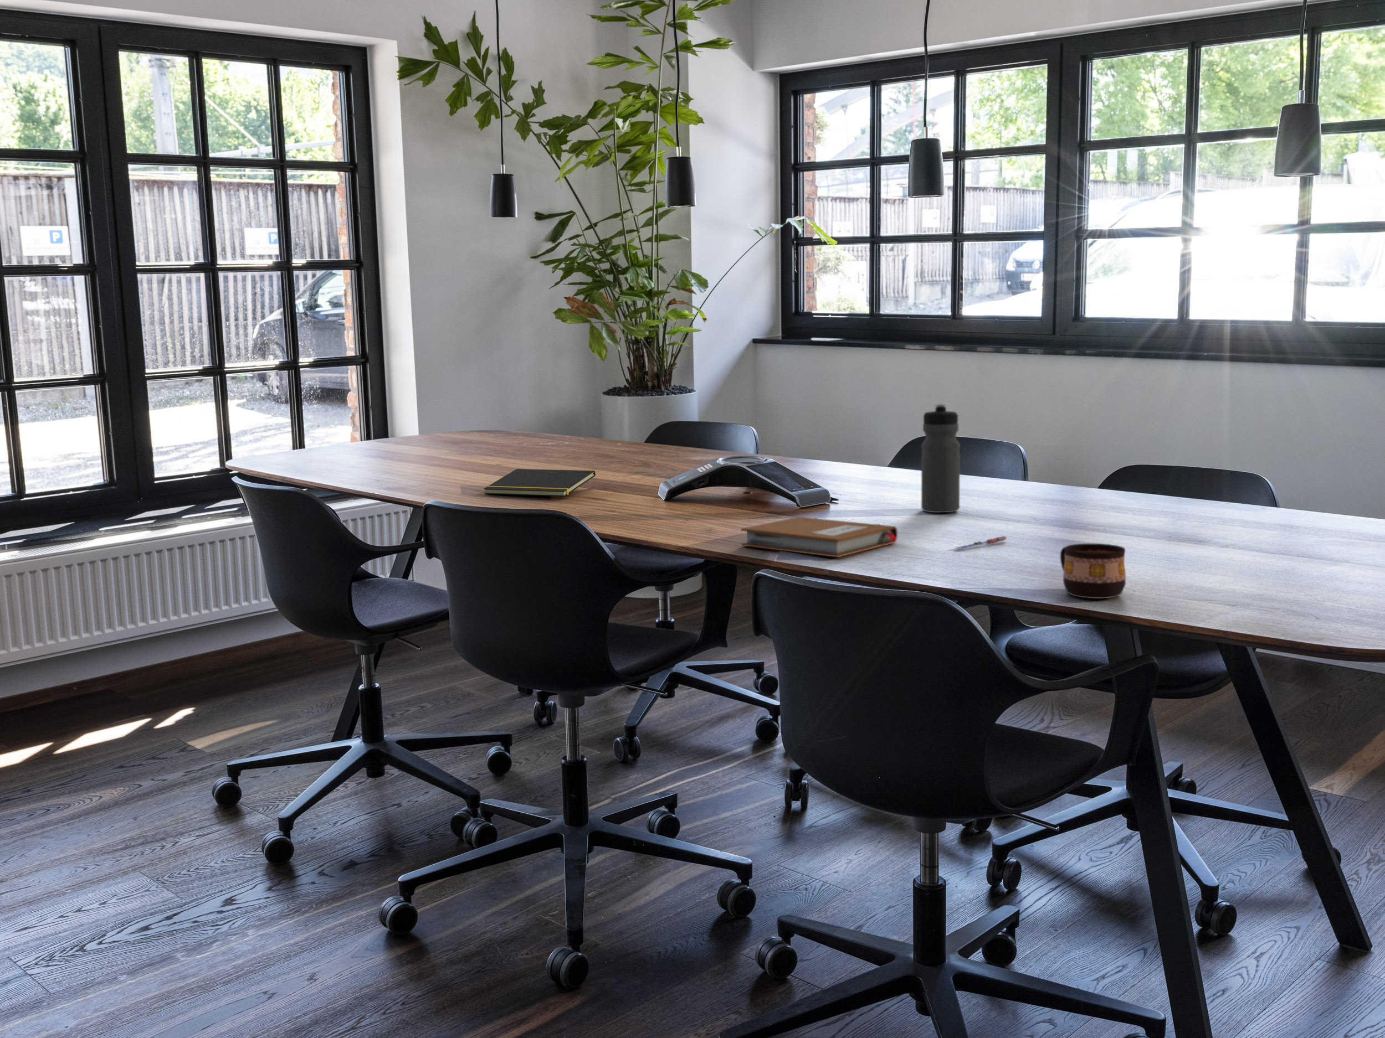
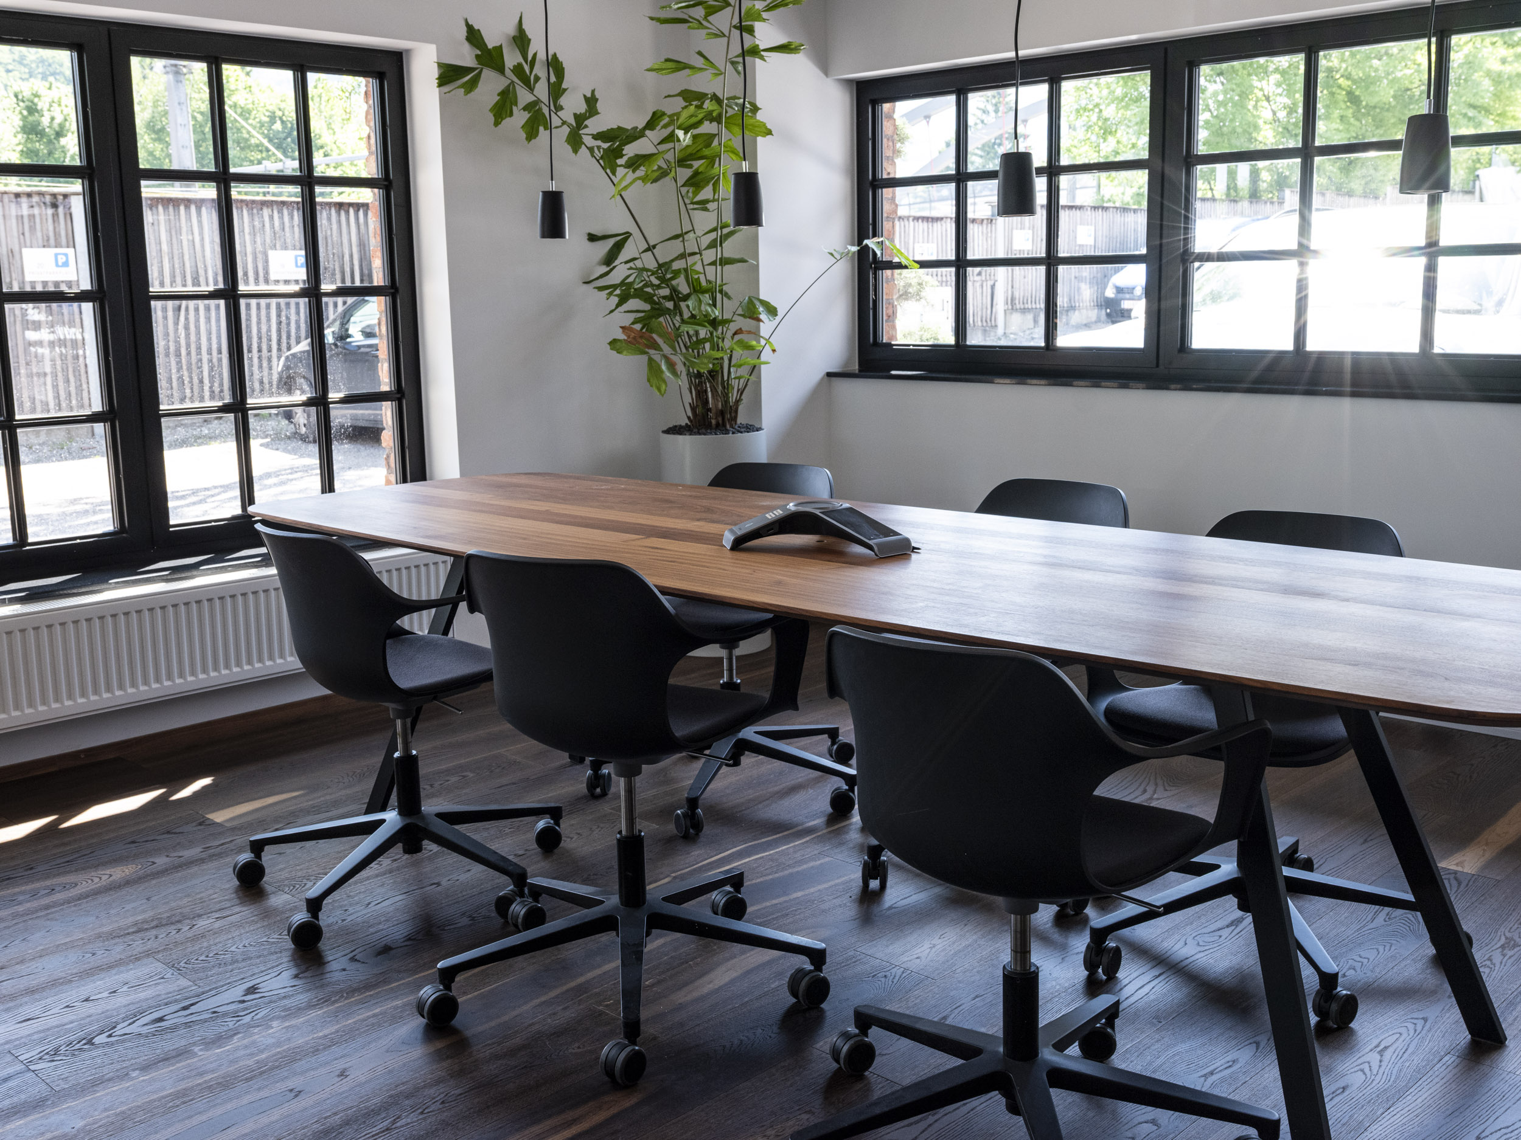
- water bottle [920,403,961,514]
- notepad [483,469,597,497]
- notebook [740,516,898,558]
- pen [953,535,1008,551]
- cup [1060,543,1127,599]
